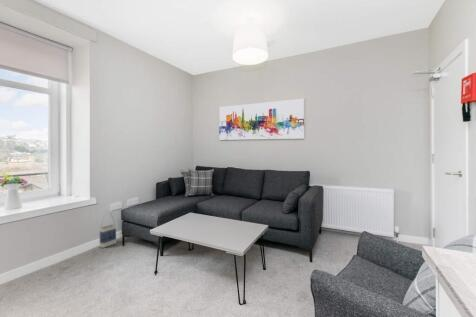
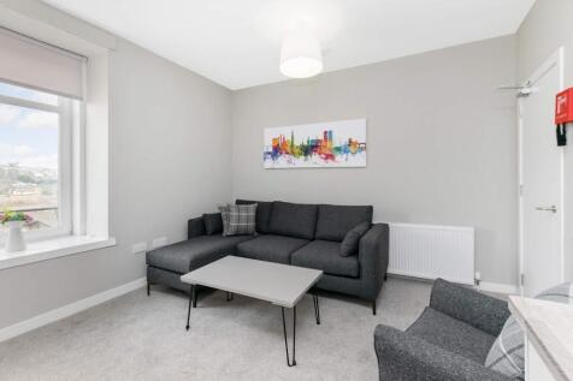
- bag [99,211,117,249]
